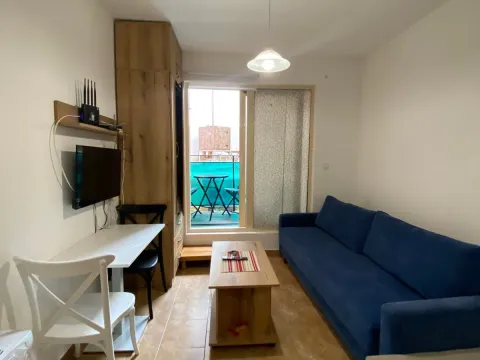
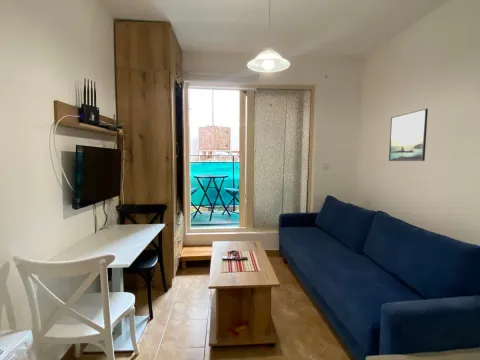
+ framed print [388,108,429,162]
